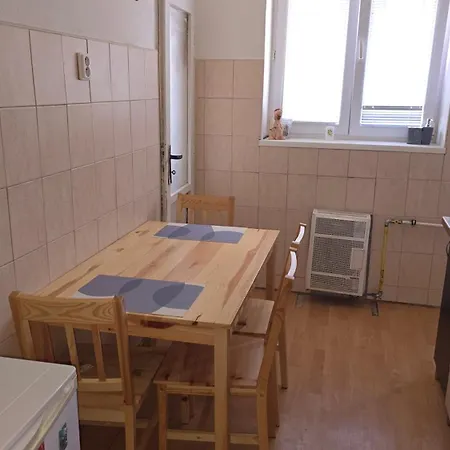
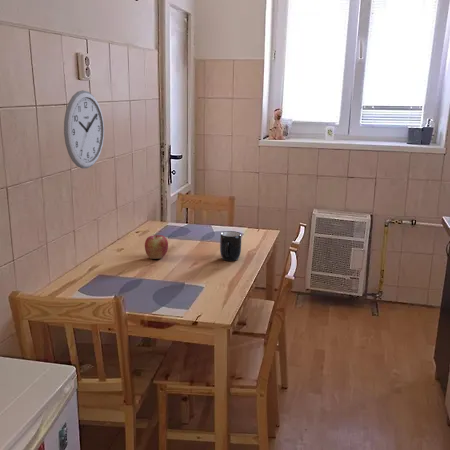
+ mug [219,230,242,262]
+ wall clock [63,89,105,169]
+ apple [144,234,169,260]
